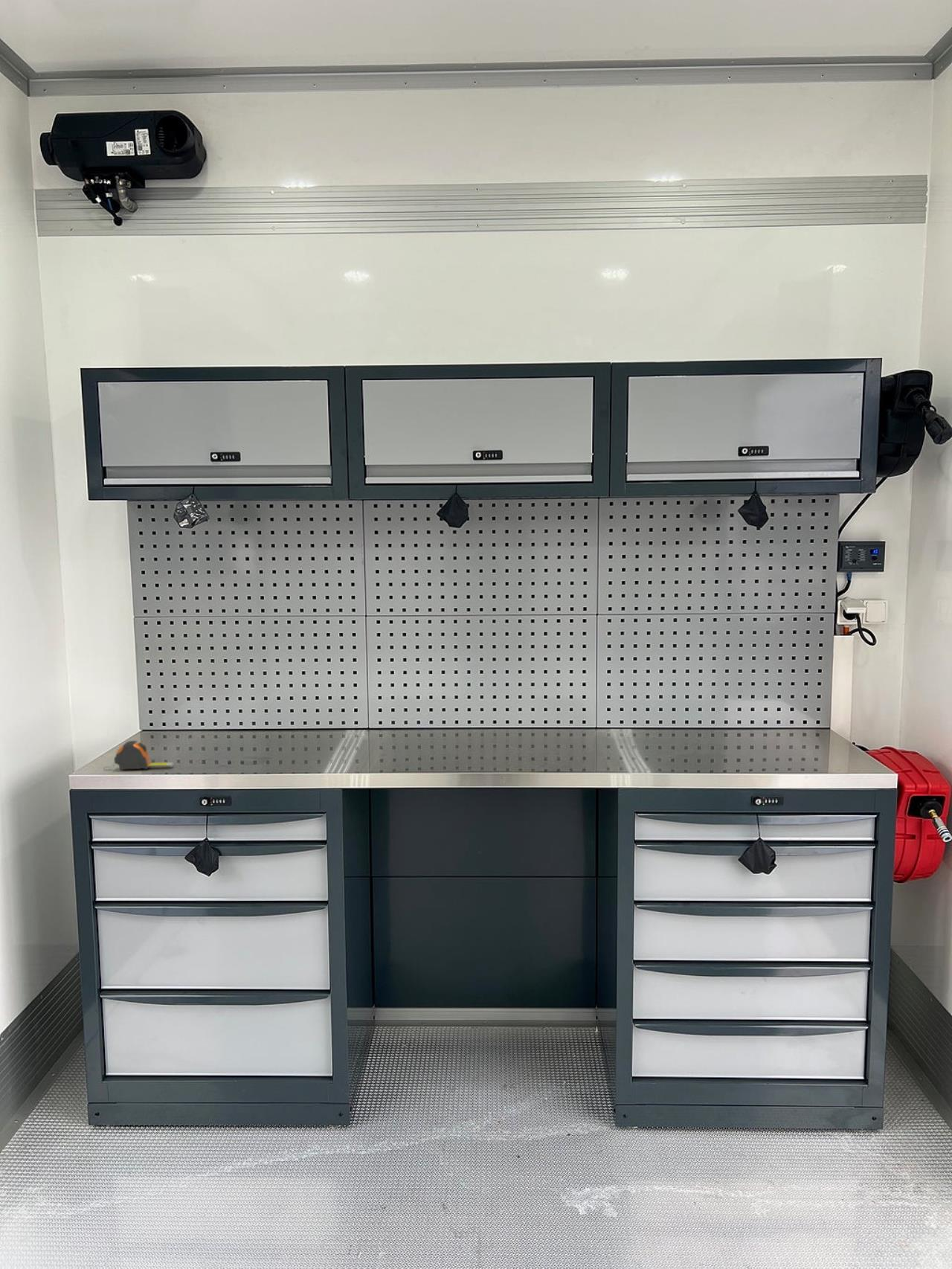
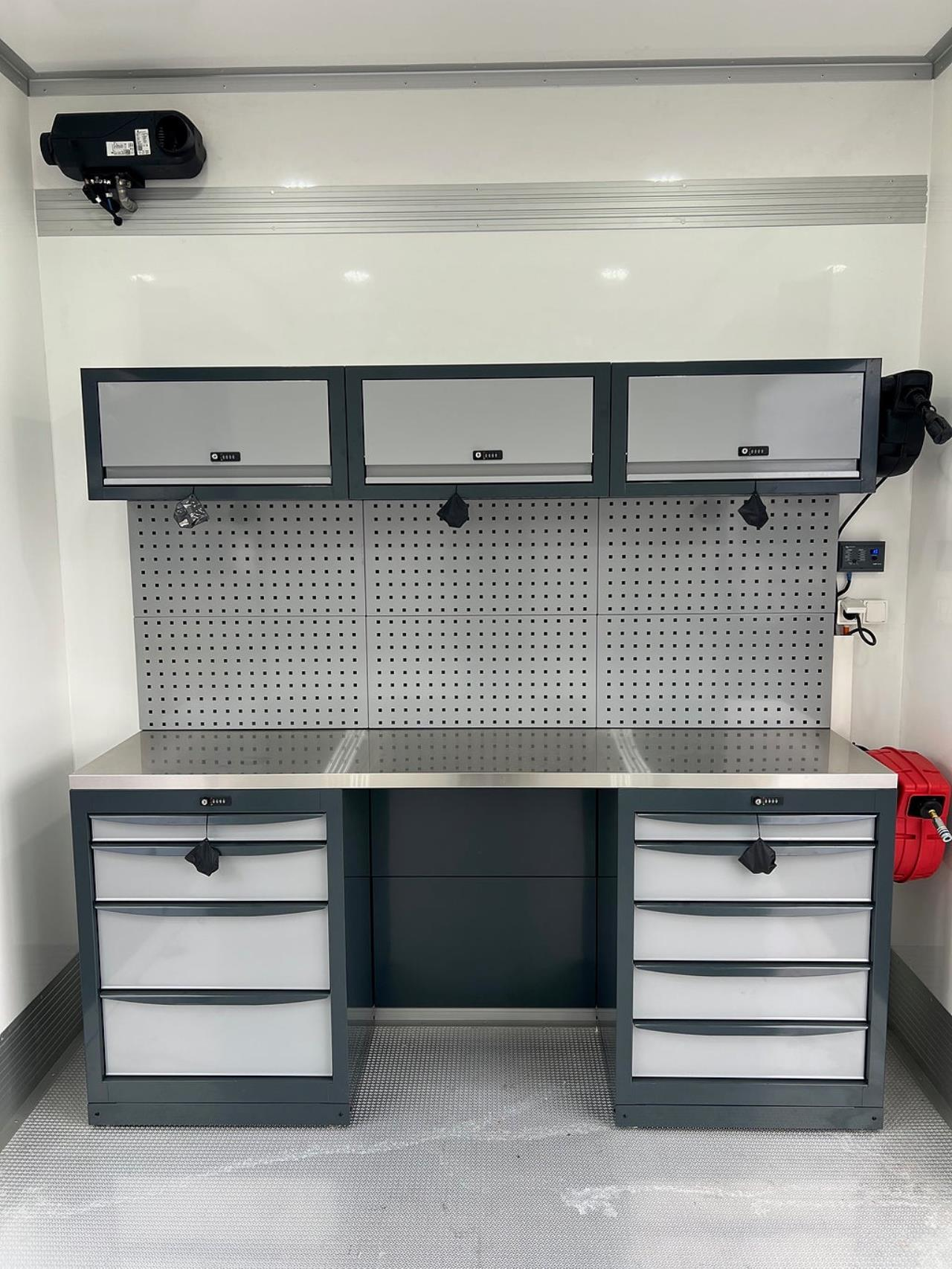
- tape measure [103,740,174,771]
